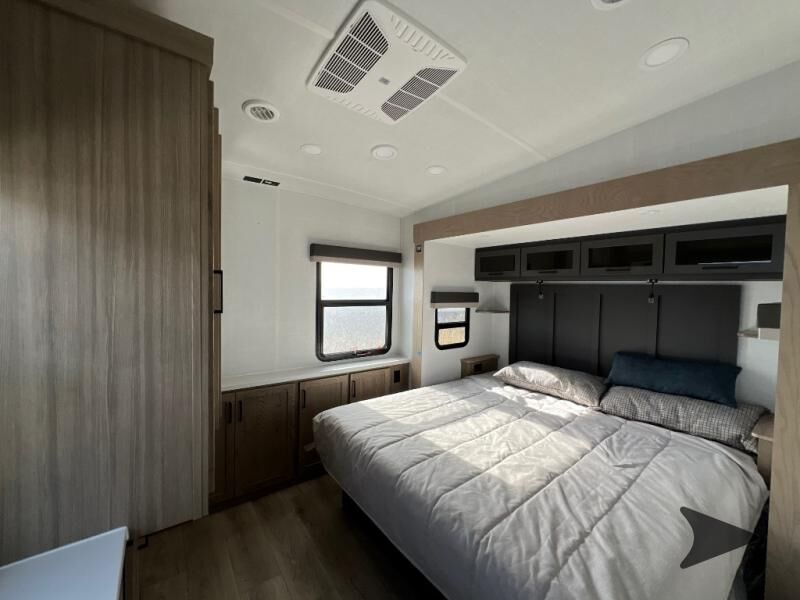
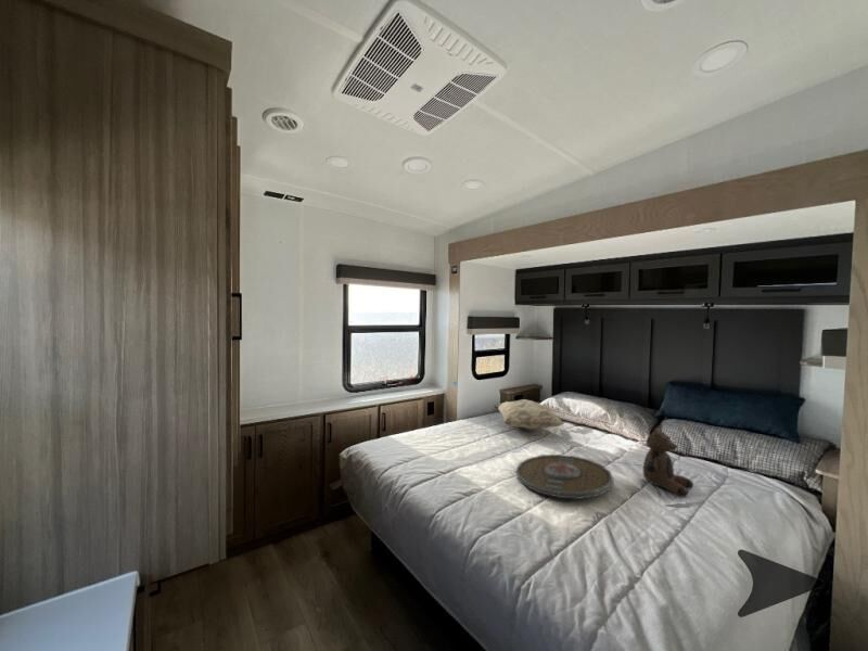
+ decorative pillow [493,398,565,430]
+ serving tray [515,454,615,500]
+ teddy bear [642,423,694,498]
